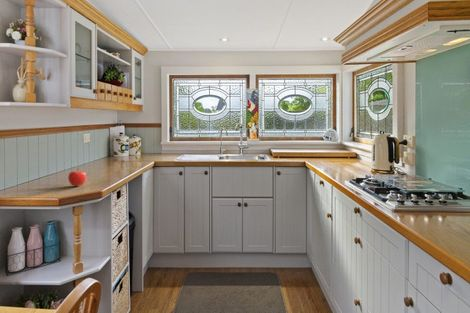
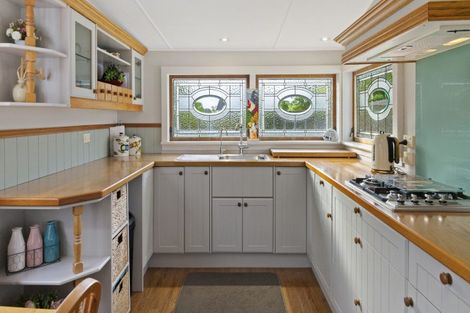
- fruit [67,167,87,187]
